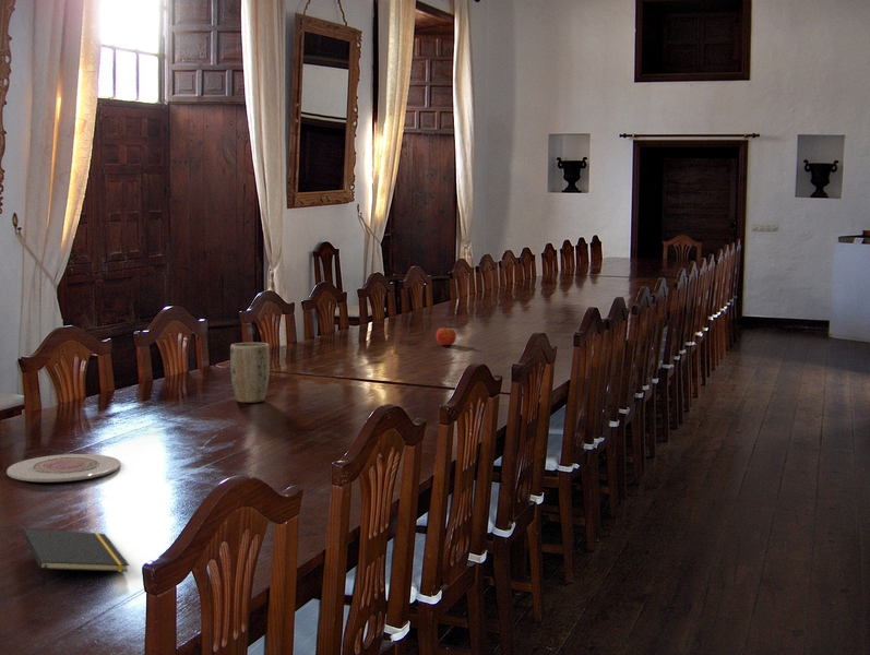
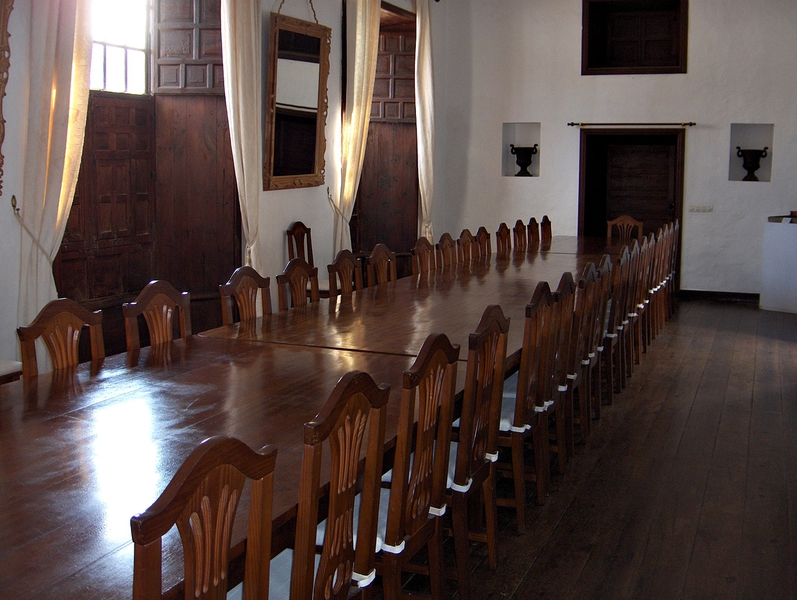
- plate [5,453,121,484]
- plant pot [229,342,271,404]
- notepad [22,528,130,587]
- fruit [434,323,457,346]
